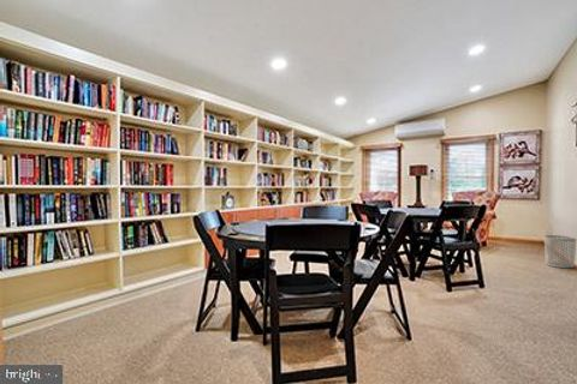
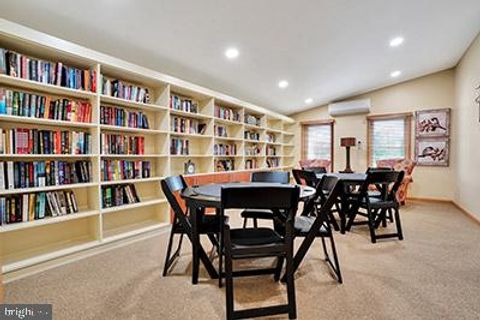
- waste bin [543,234,577,269]
